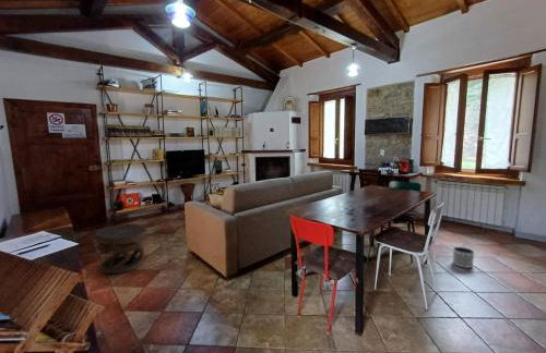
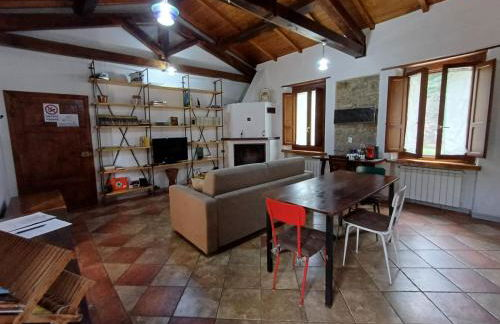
- side table [94,224,149,275]
- planter [451,246,475,269]
